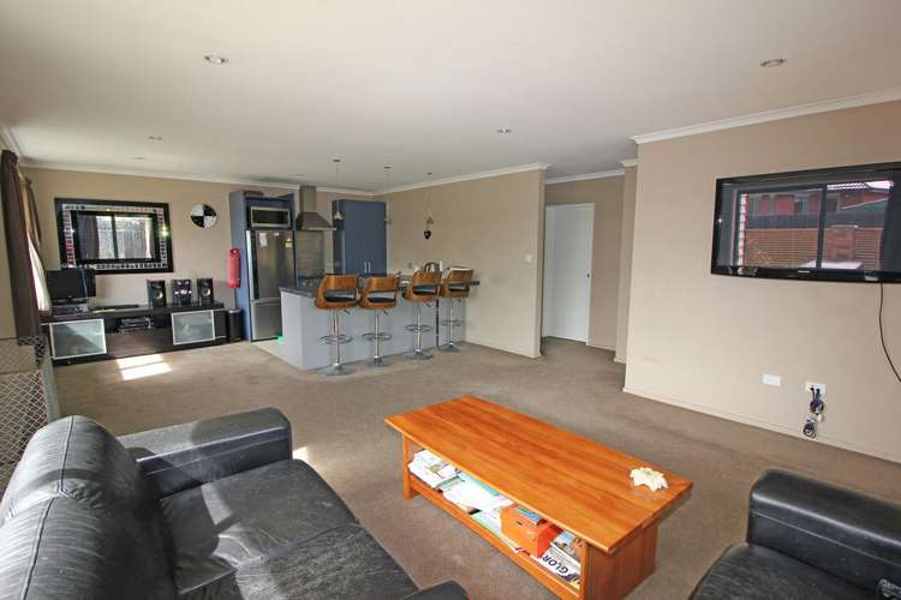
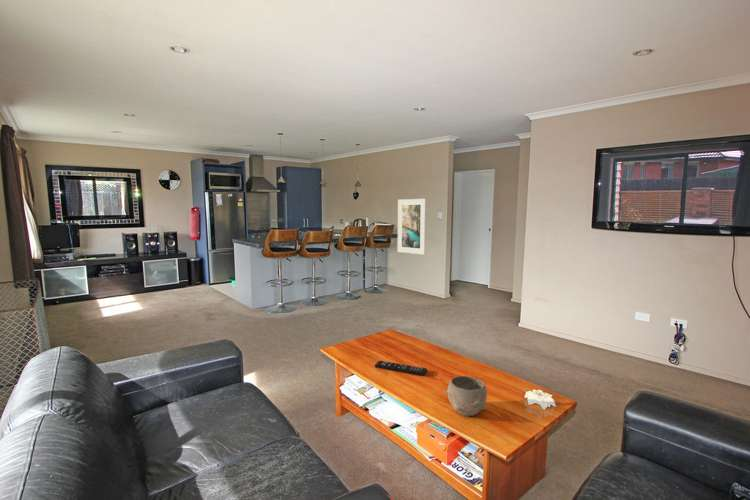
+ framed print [397,198,427,256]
+ bowl [443,375,488,417]
+ remote control [374,359,428,377]
